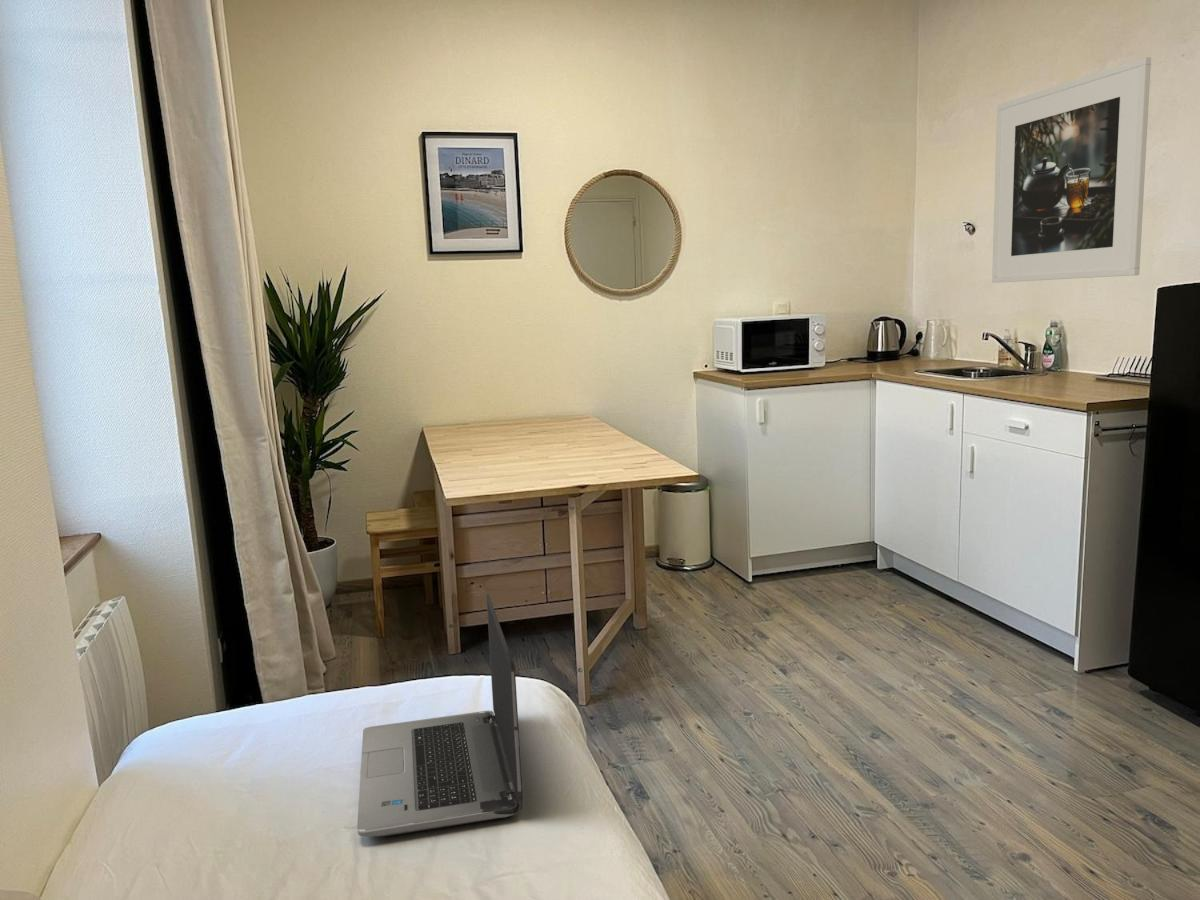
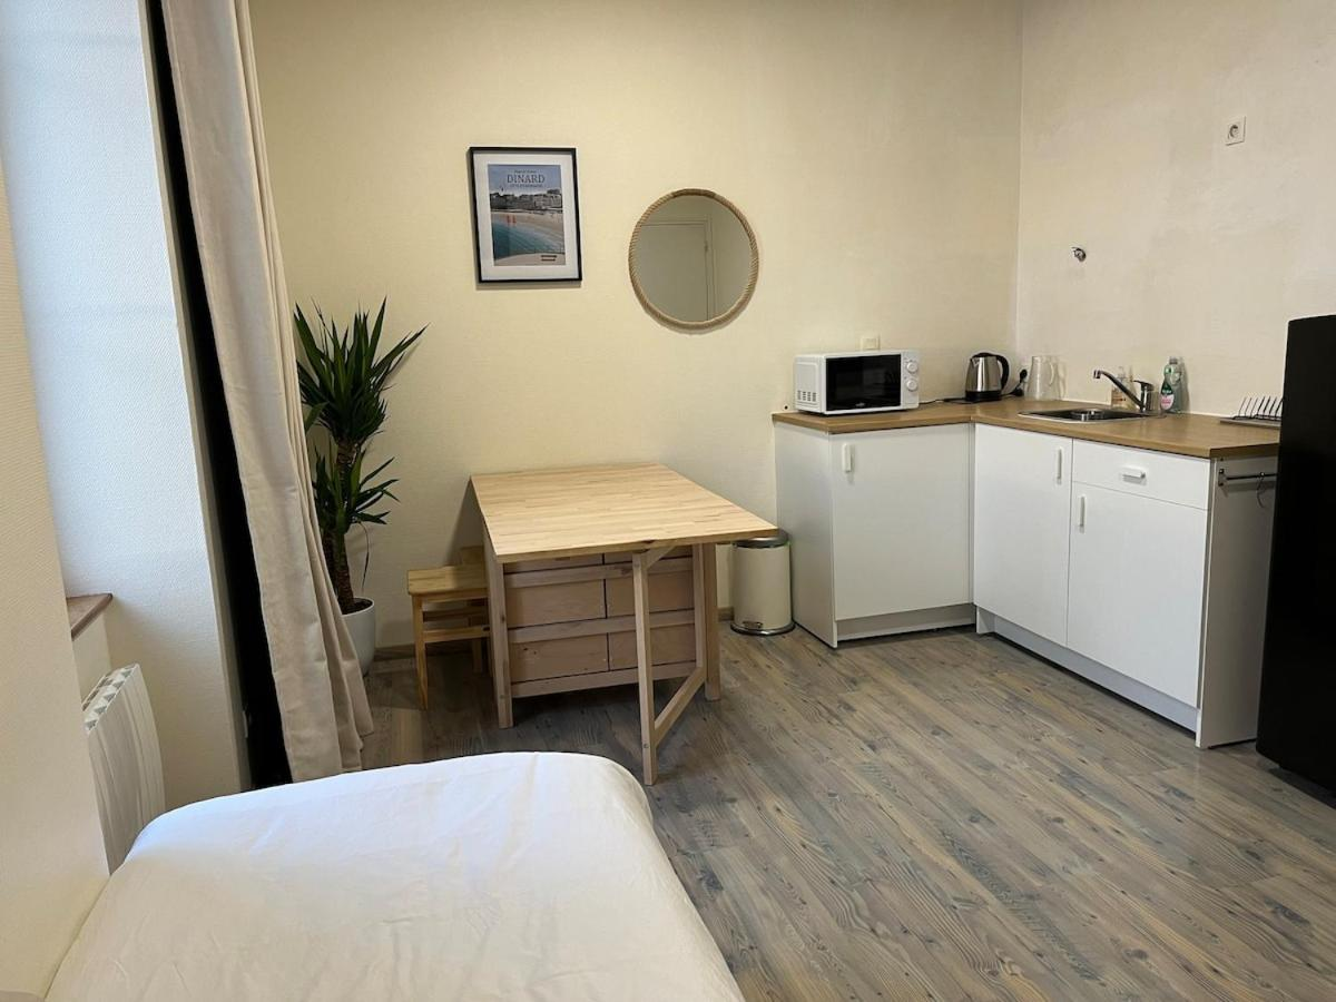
- laptop computer [356,593,524,837]
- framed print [991,56,1152,284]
